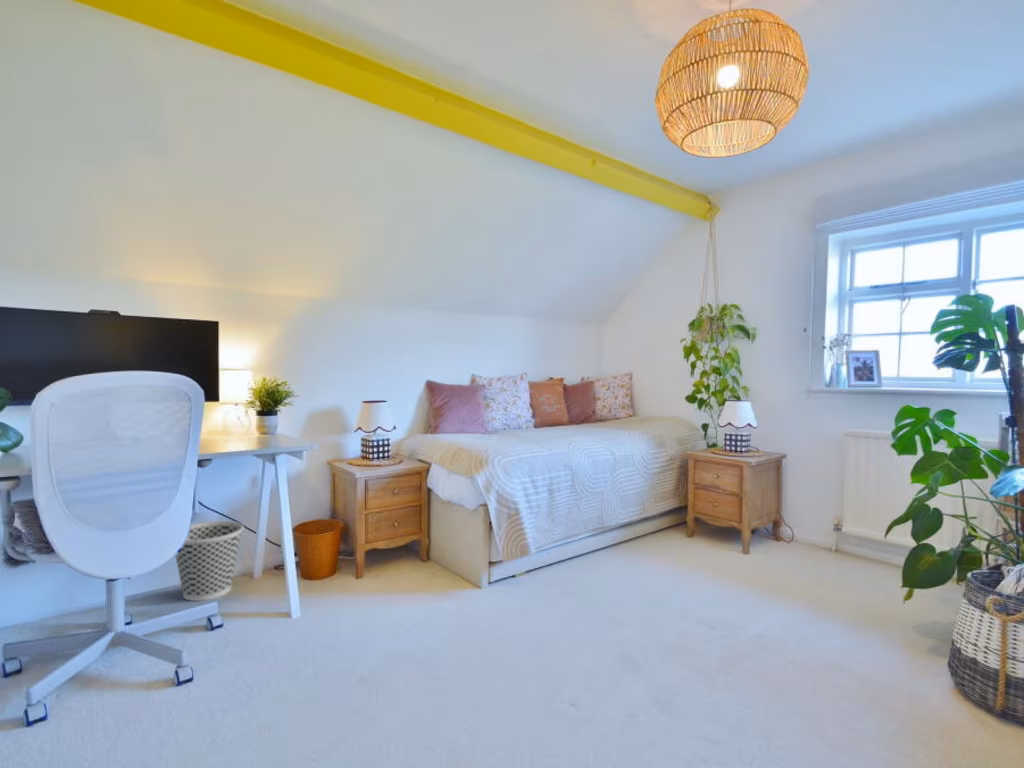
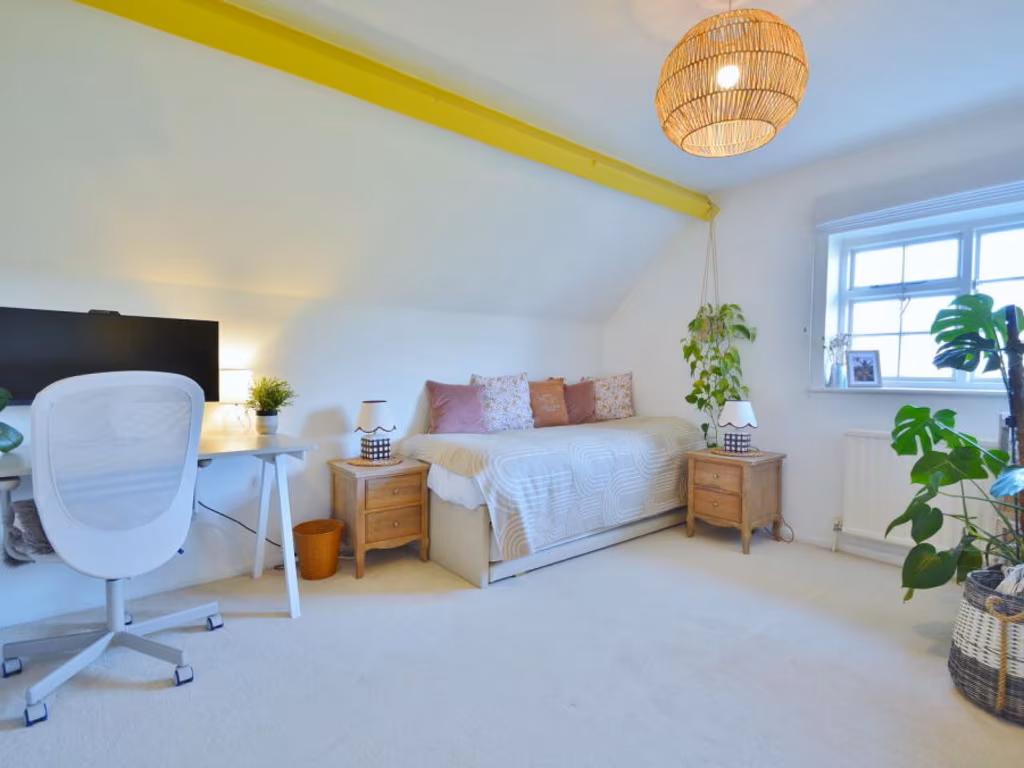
- wastebasket [174,520,245,602]
